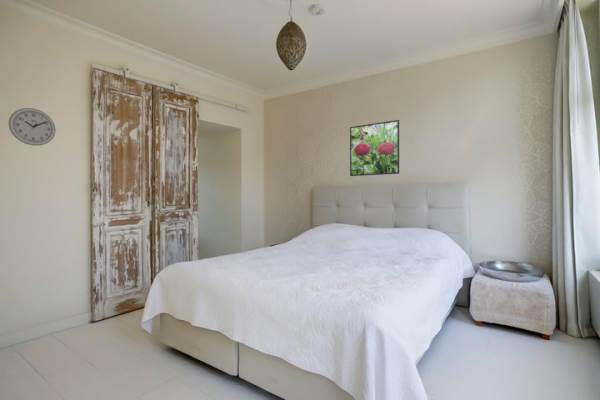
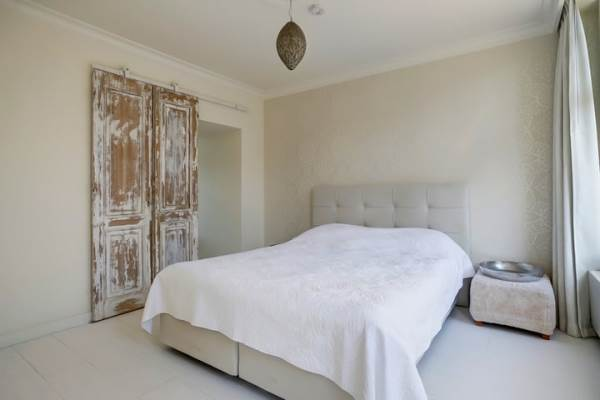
- wall clock [7,107,57,147]
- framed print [349,119,400,177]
